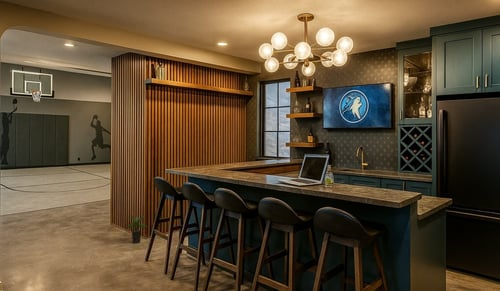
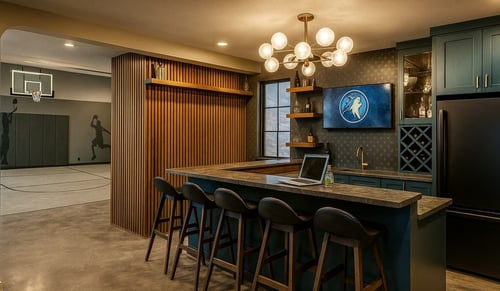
- potted plant [124,214,149,244]
